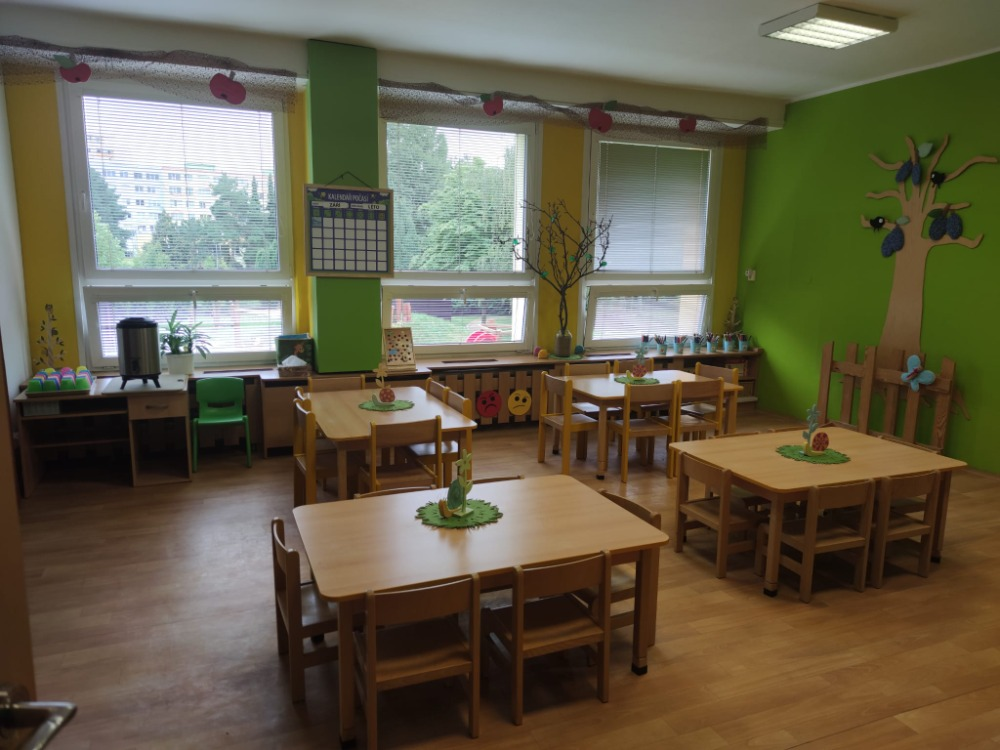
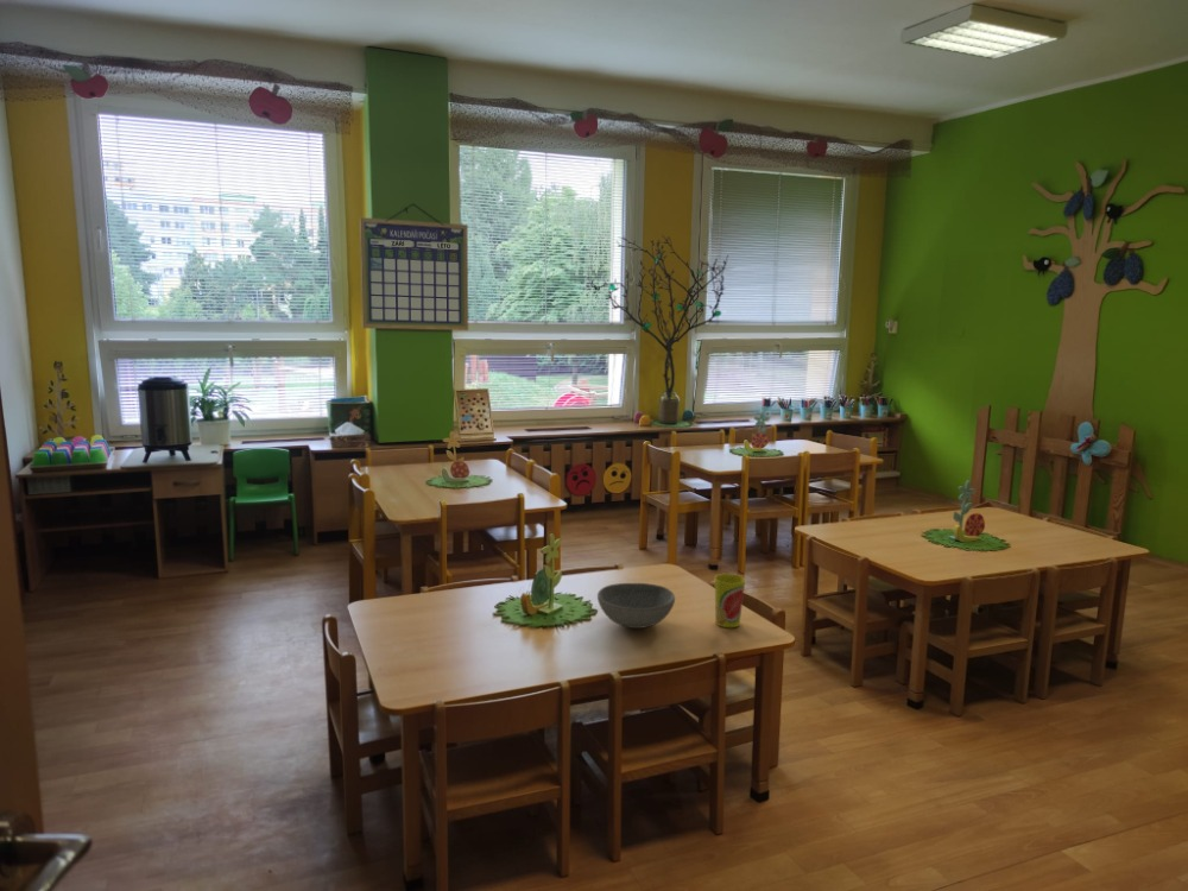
+ cup [713,573,746,628]
+ bowl [596,582,676,630]
